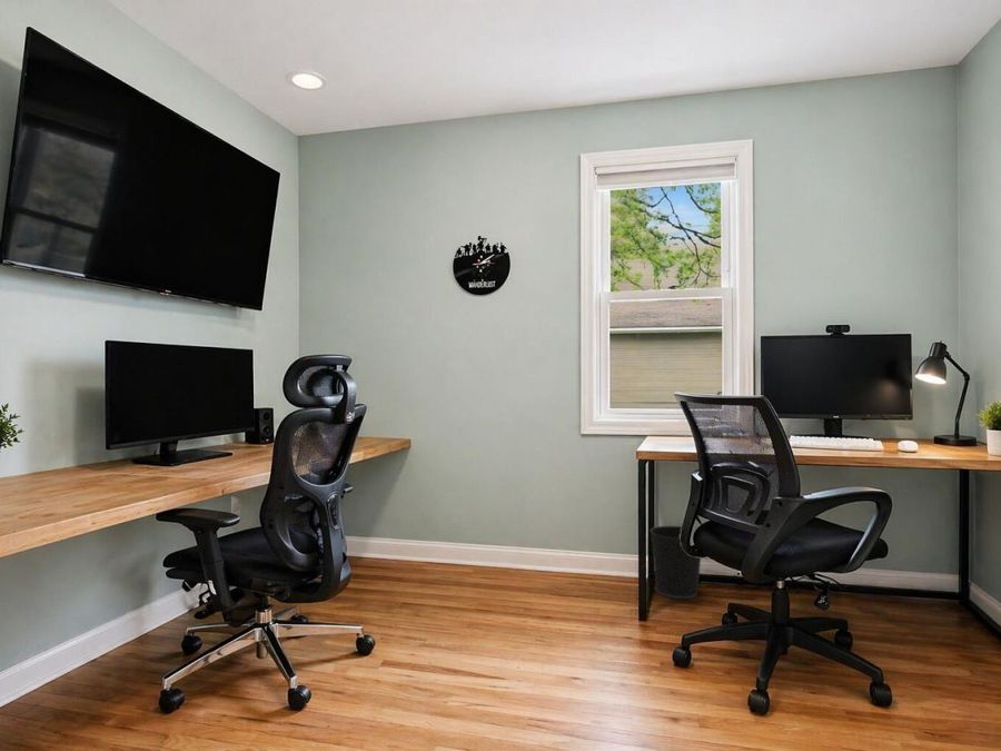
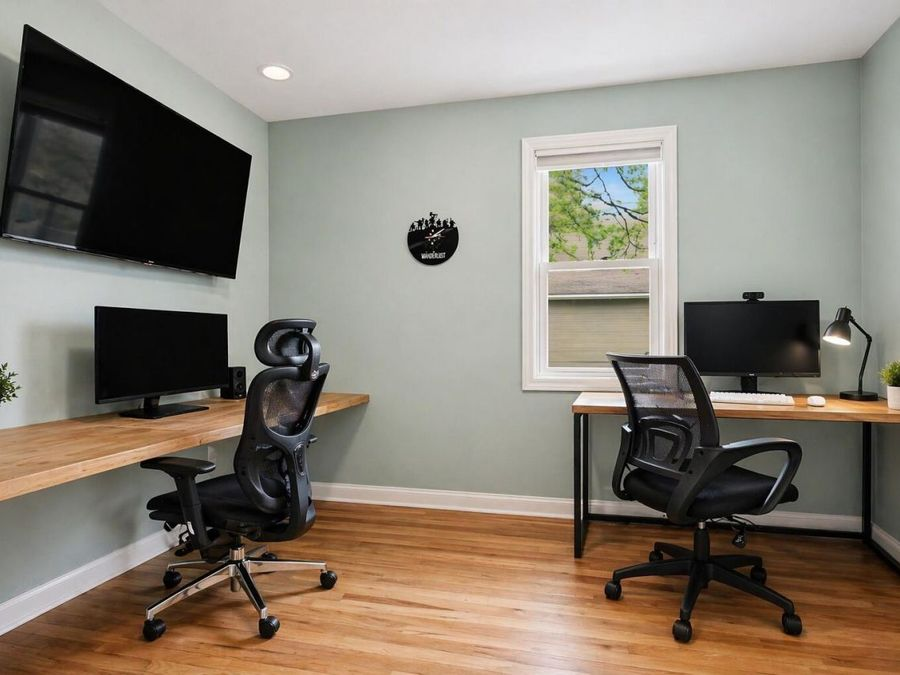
- wastebasket [650,525,702,600]
